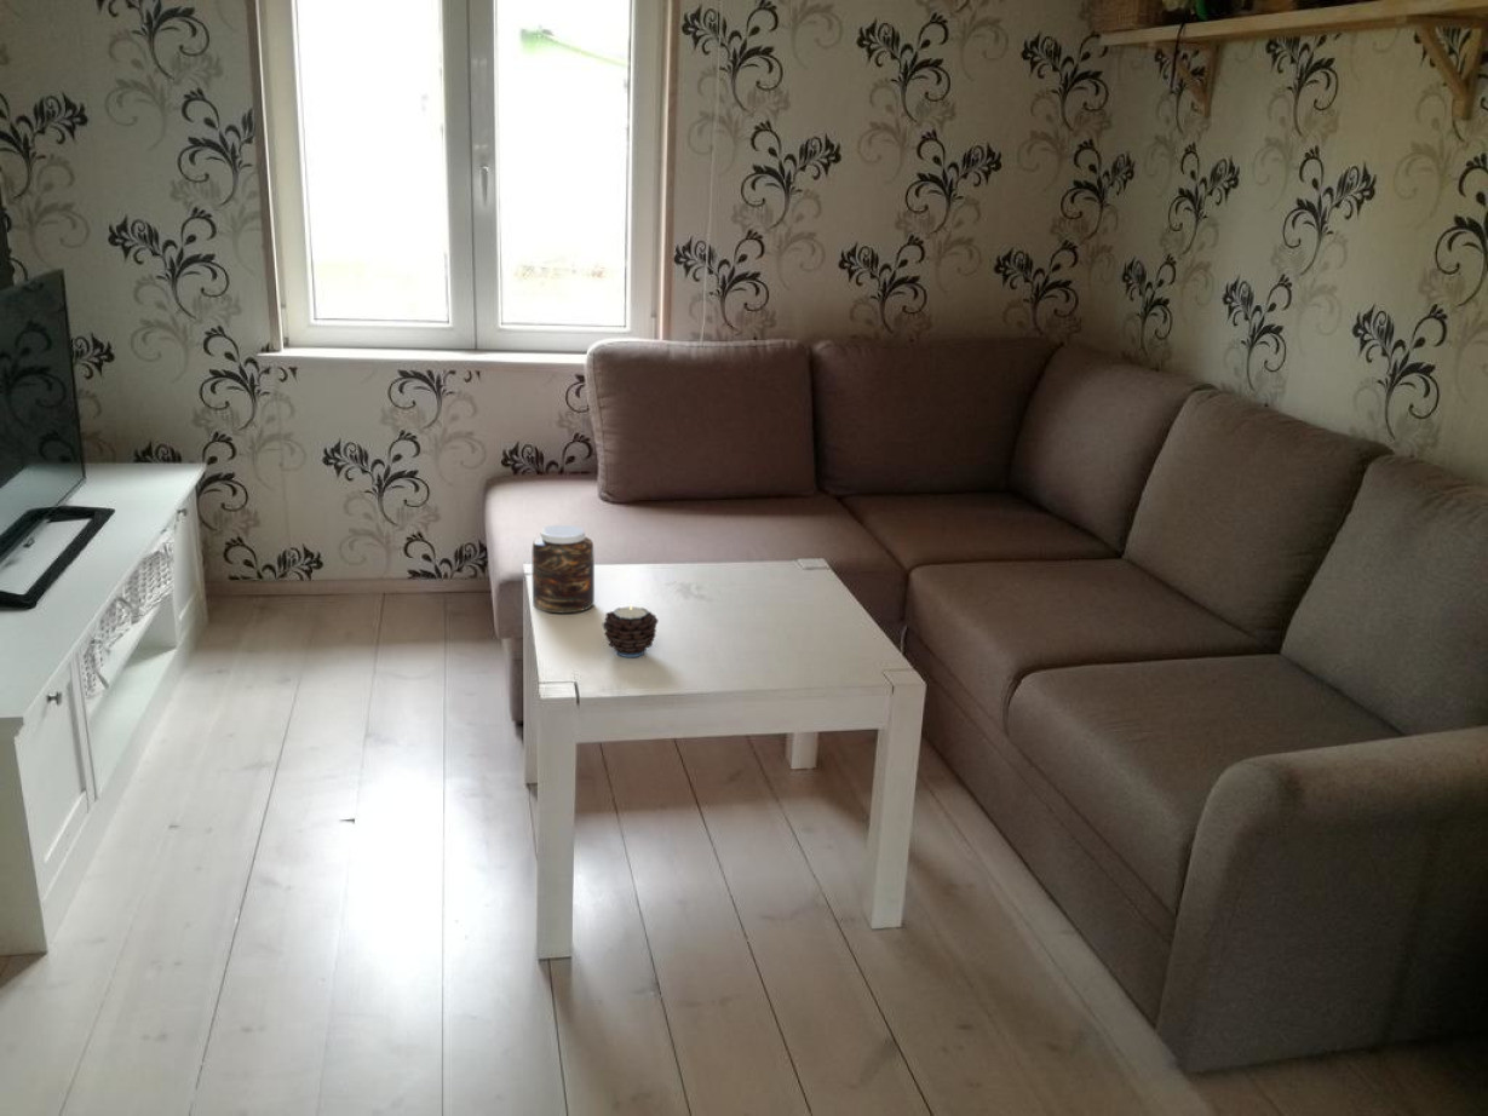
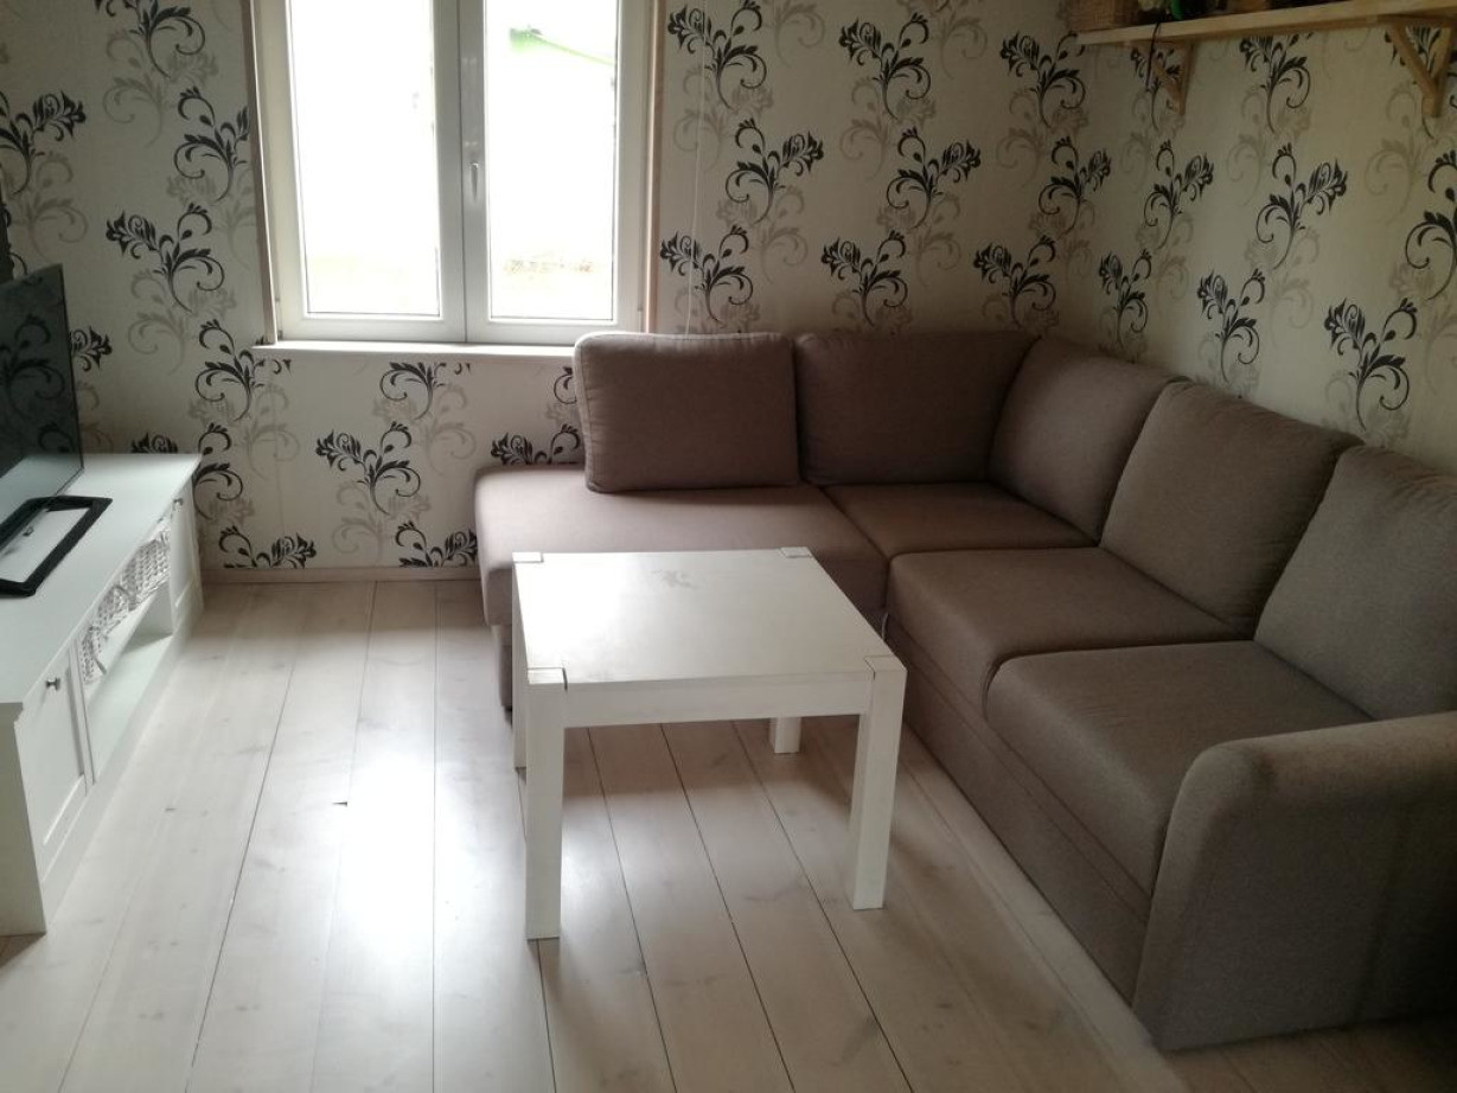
- jar [530,524,596,614]
- candle [601,604,660,658]
